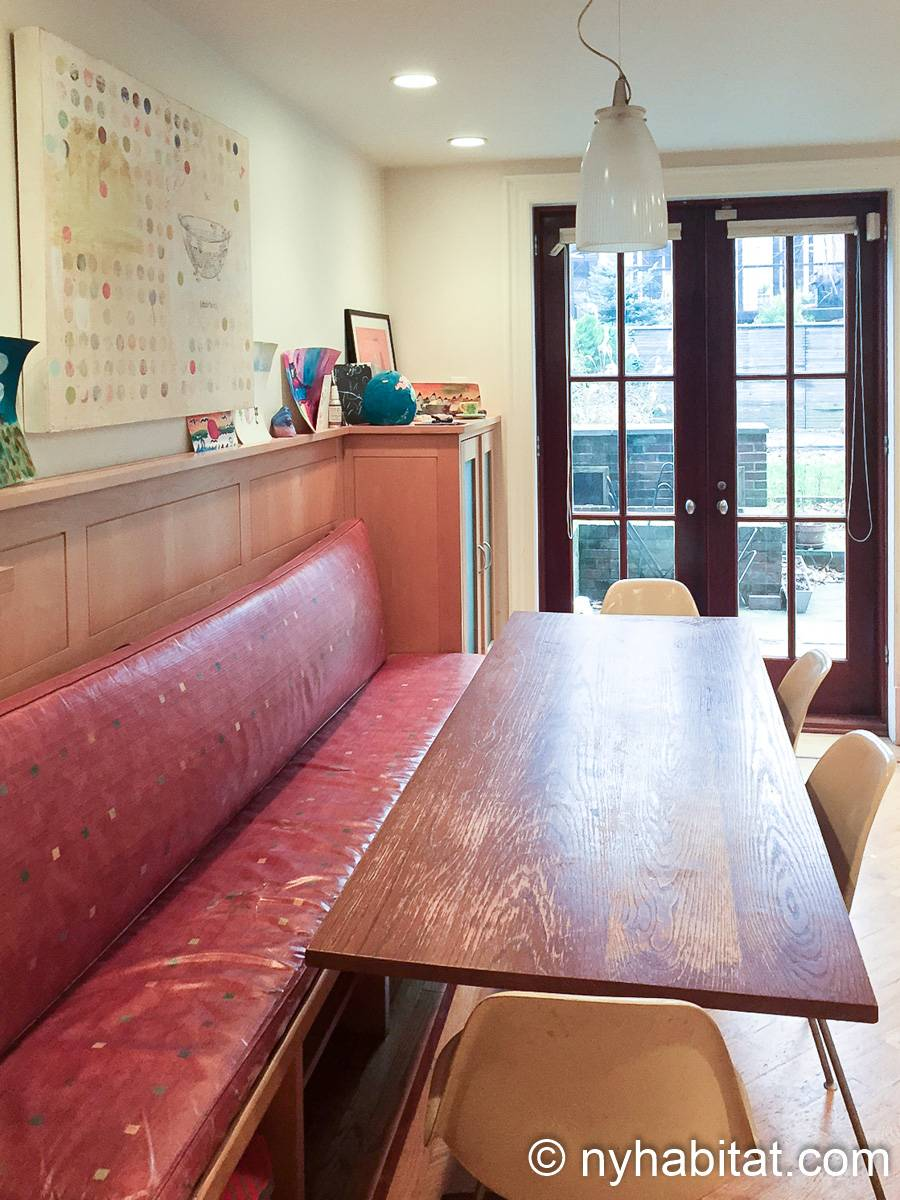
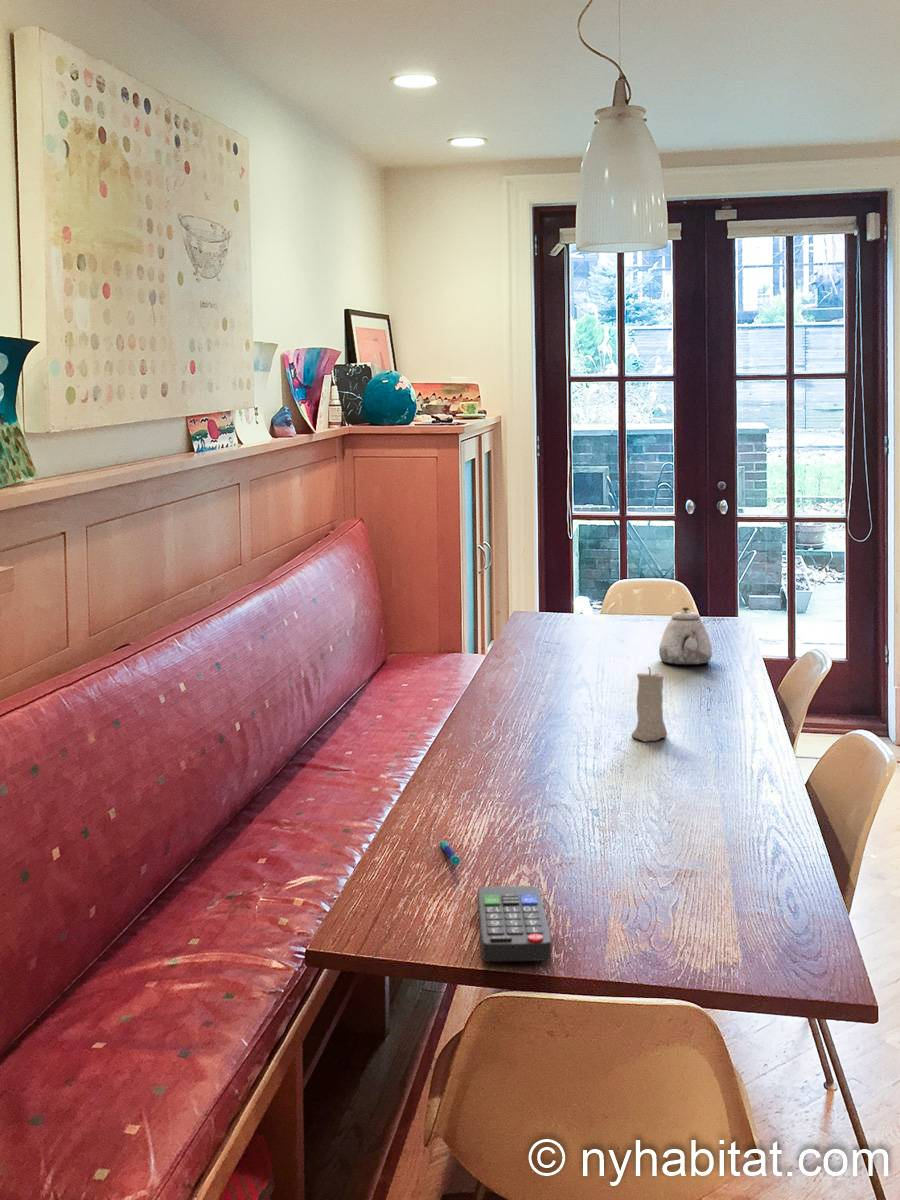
+ remote control [477,885,552,962]
+ pen [439,839,461,867]
+ candle [630,666,668,743]
+ teapot [658,606,713,666]
